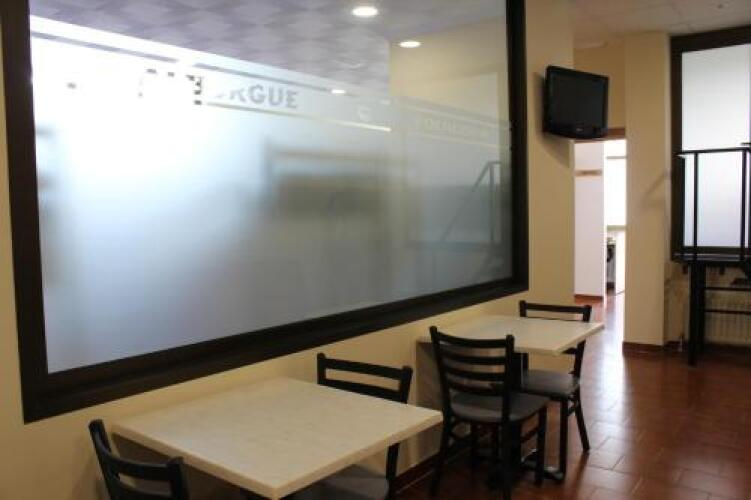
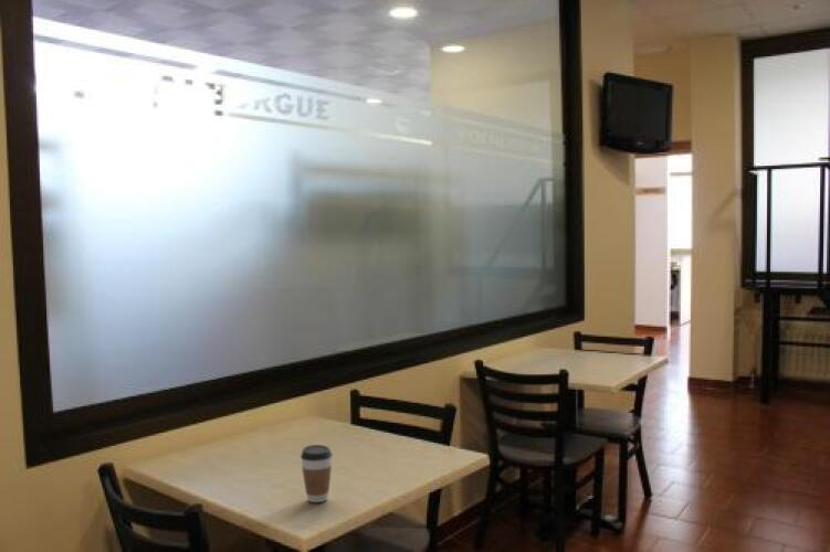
+ coffee cup [300,444,334,503]
